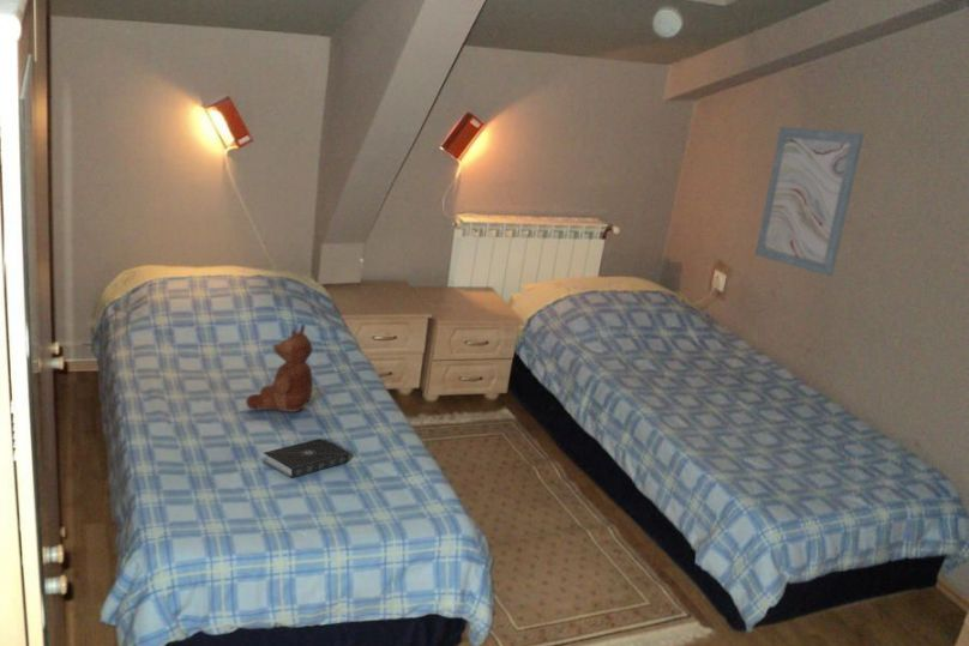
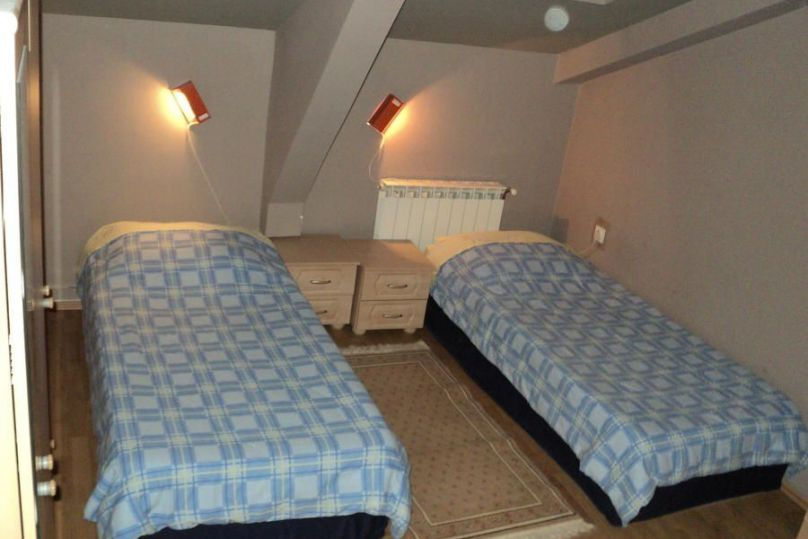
- wall art [754,126,865,277]
- book [261,437,350,479]
- toy [245,322,314,413]
